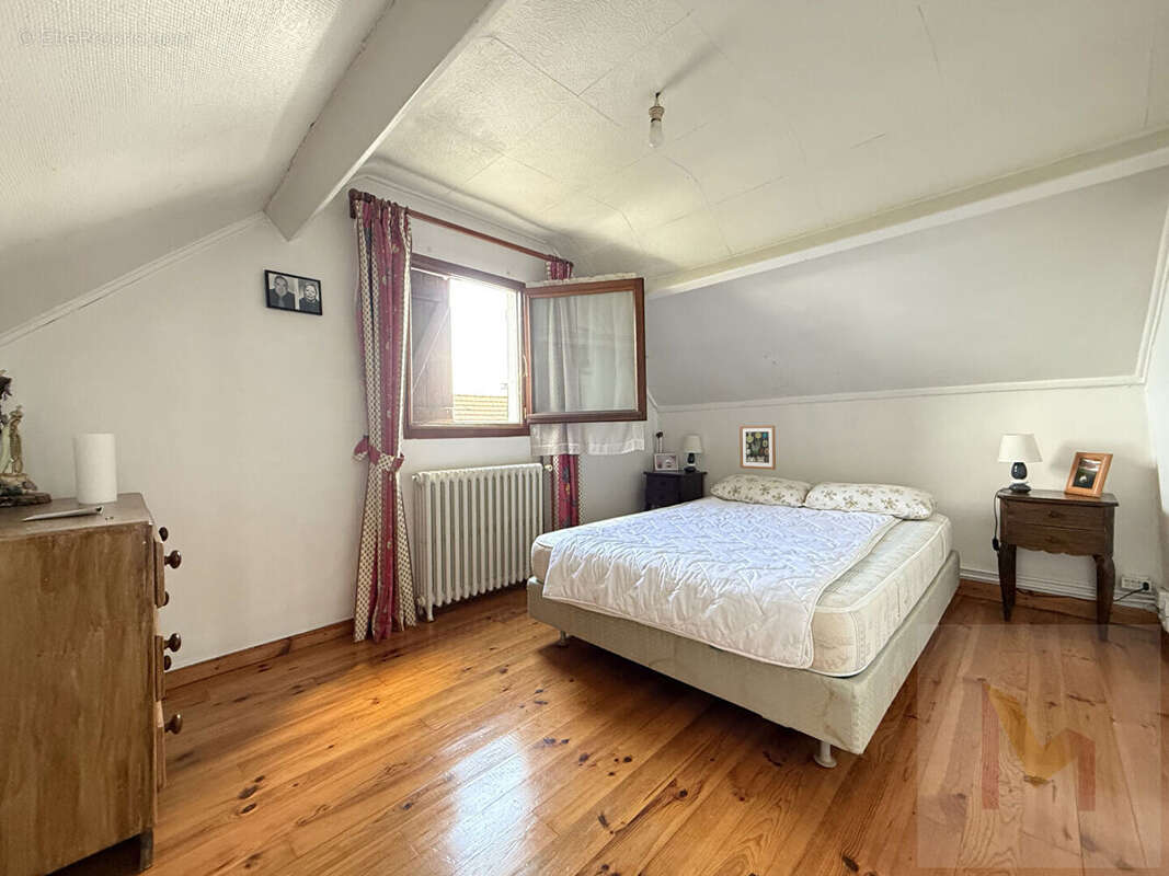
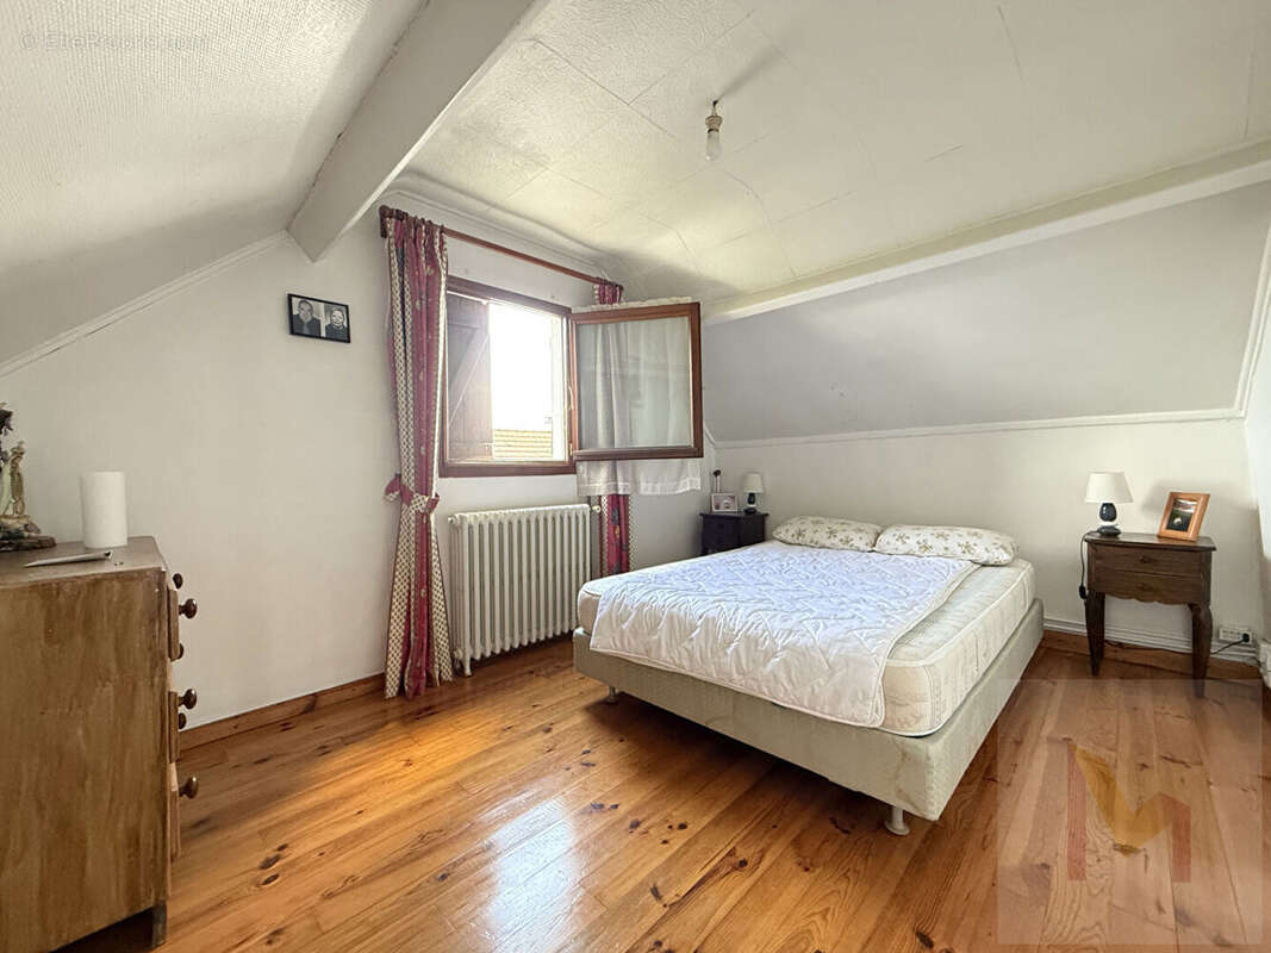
- wall art [738,424,777,471]
